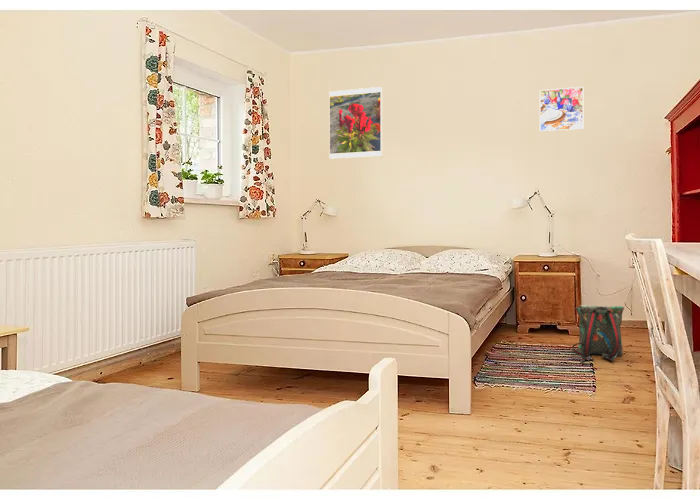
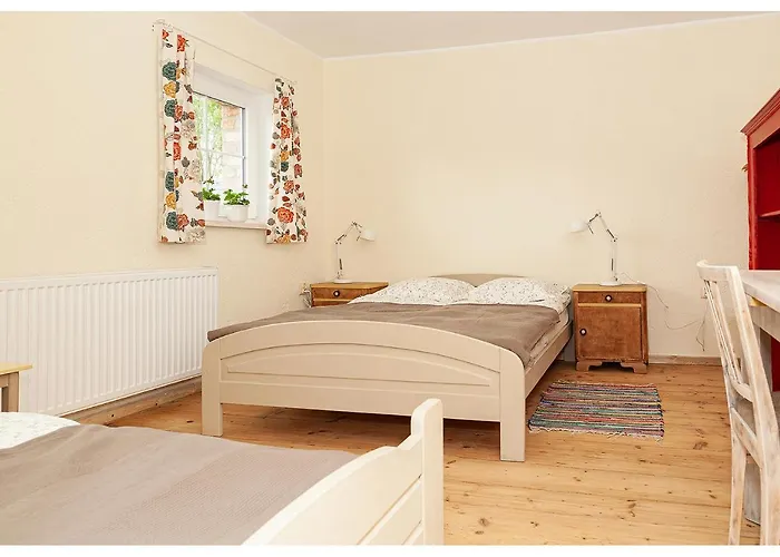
- backpack [571,304,625,363]
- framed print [539,86,584,133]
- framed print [328,86,383,160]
